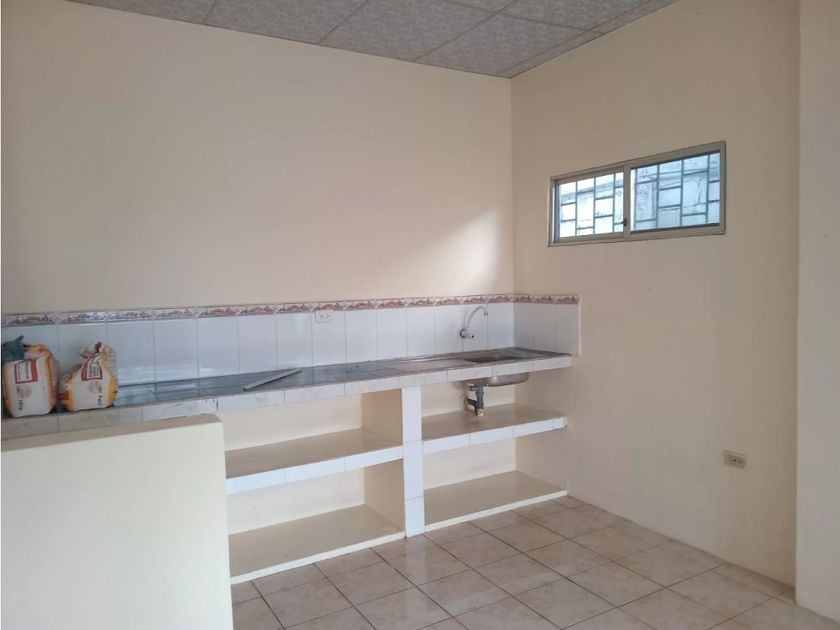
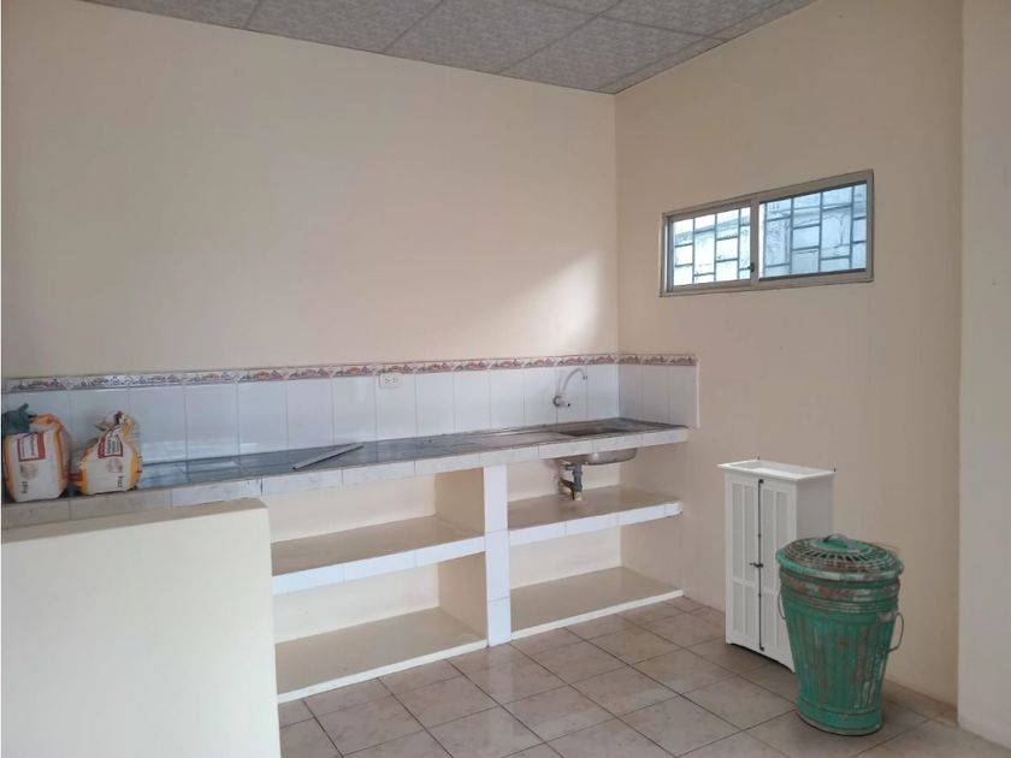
+ trash can [775,532,905,736]
+ storage cabinet [716,456,839,674]
